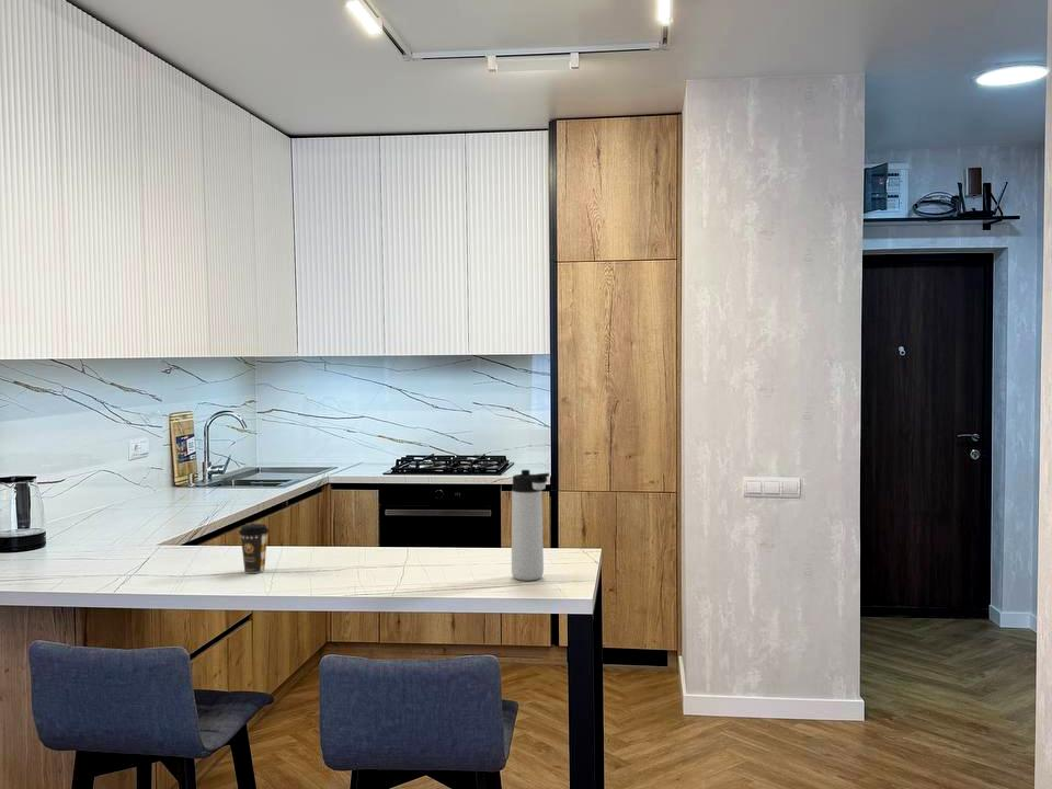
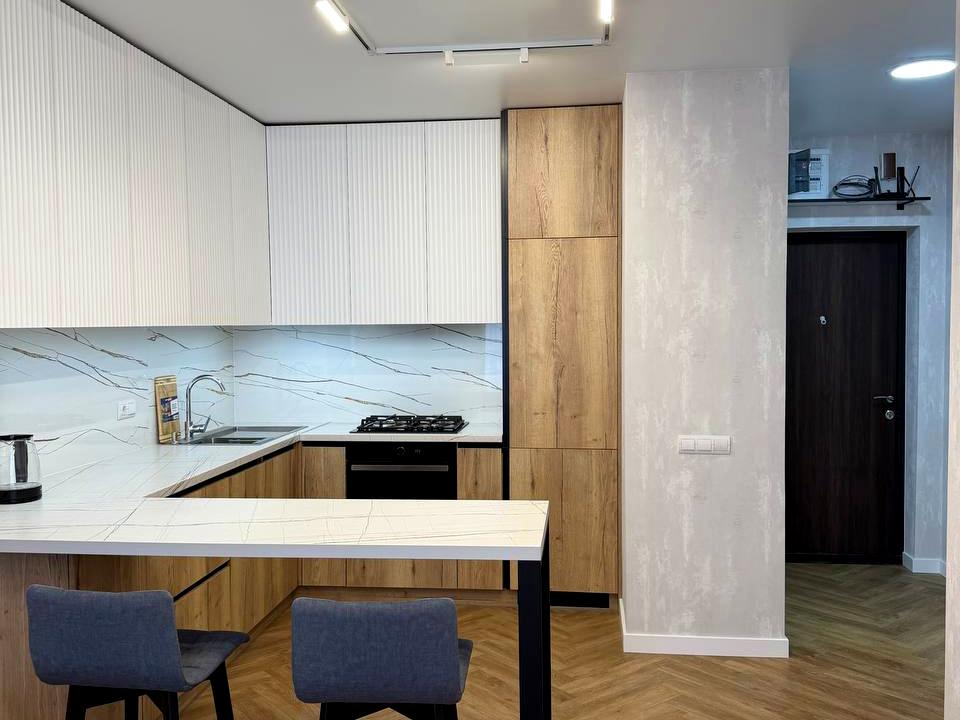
- coffee cup [238,523,270,574]
- thermos bottle [511,469,550,582]
